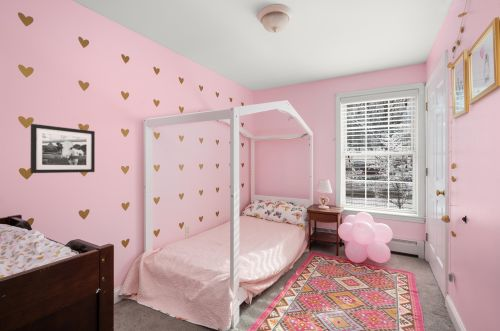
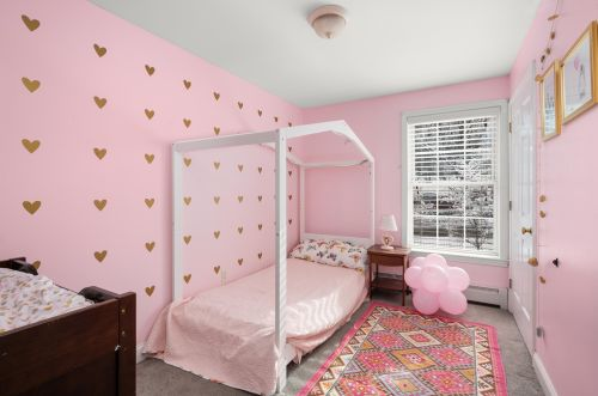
- picture frame [30,123,96,174]
